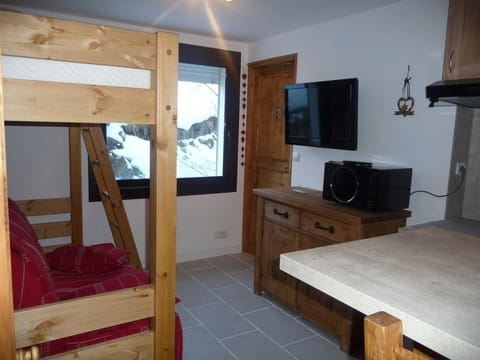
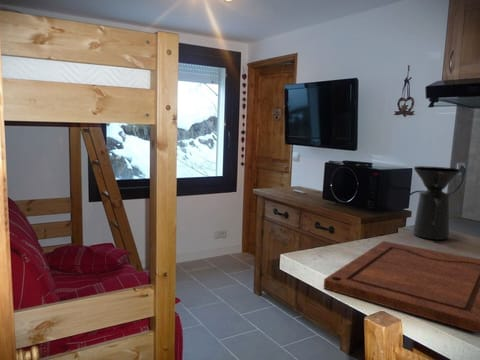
+ cutting board [323,240,480,334]
+ coffee maker [413,165,461,241]
